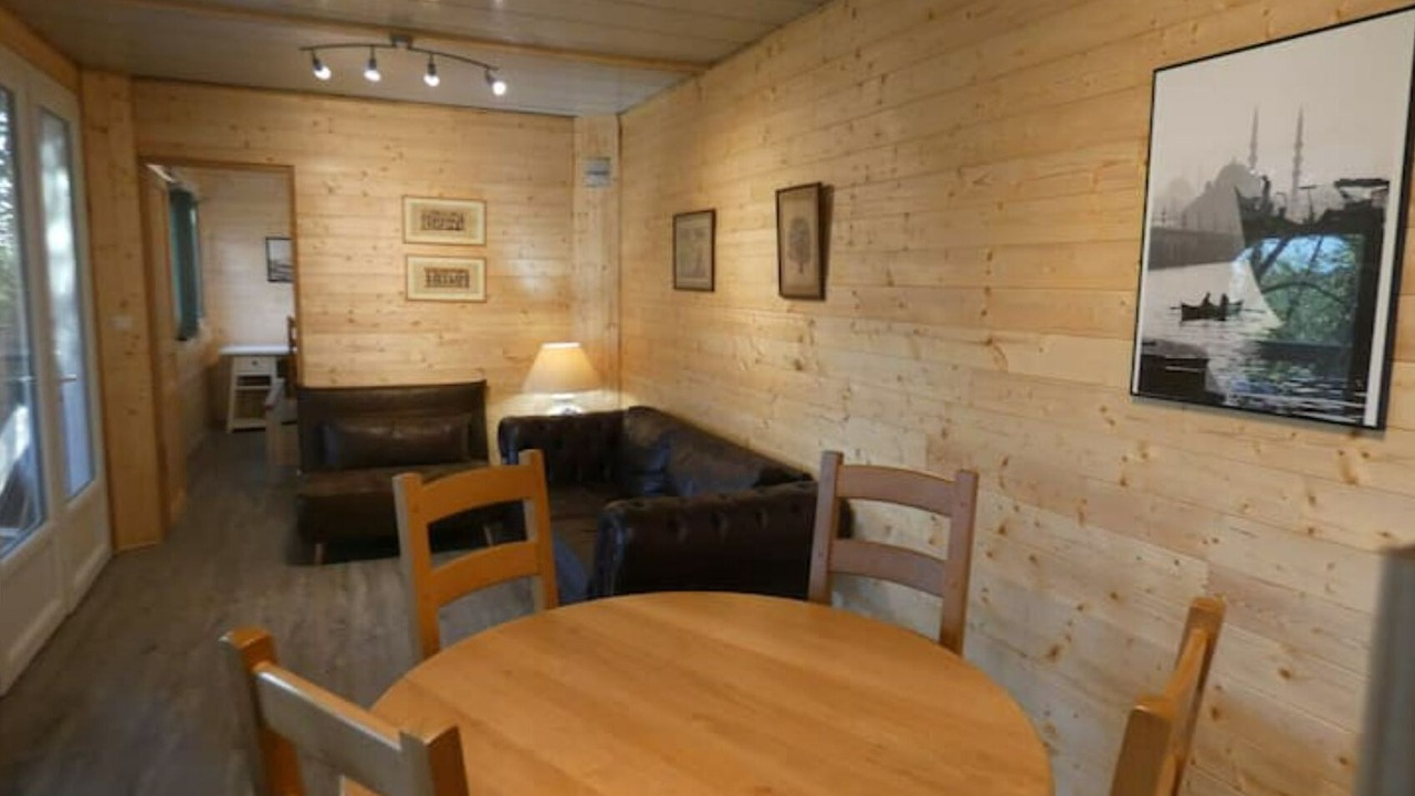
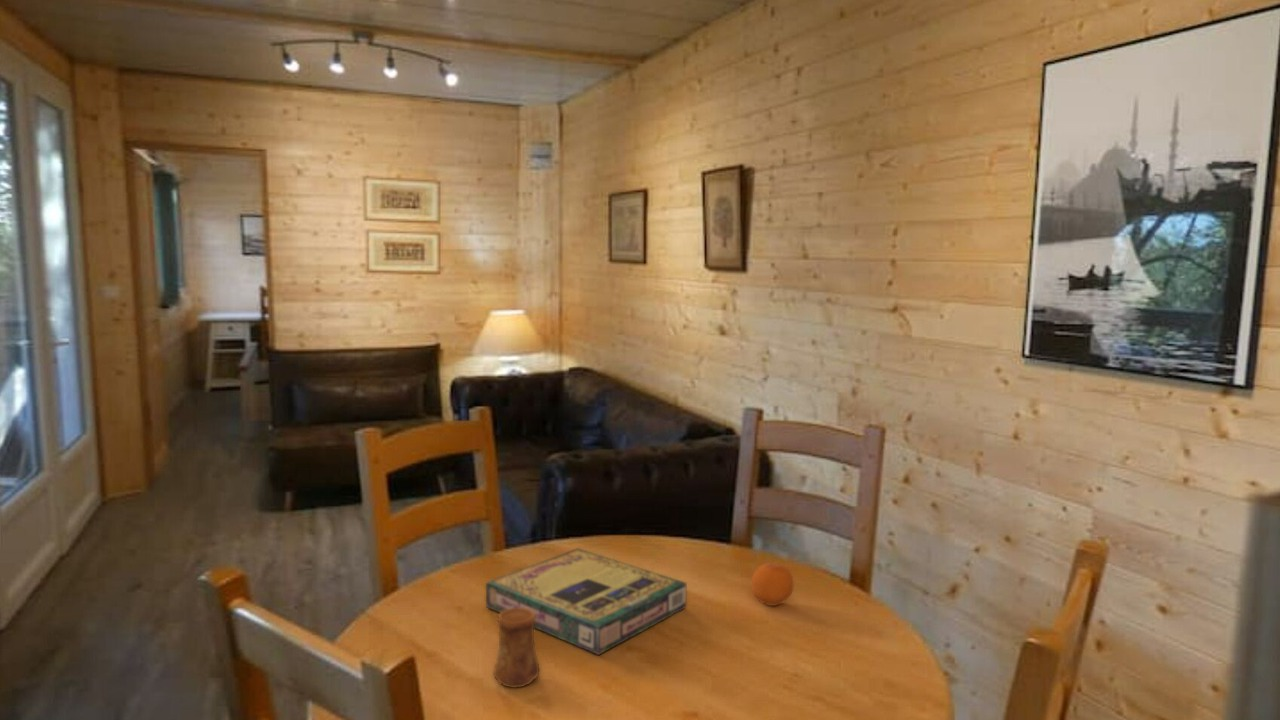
+ cup [493,608,541,689]
+ fruit [750,562,794,607]
+ video game box [485,547,688,656]
